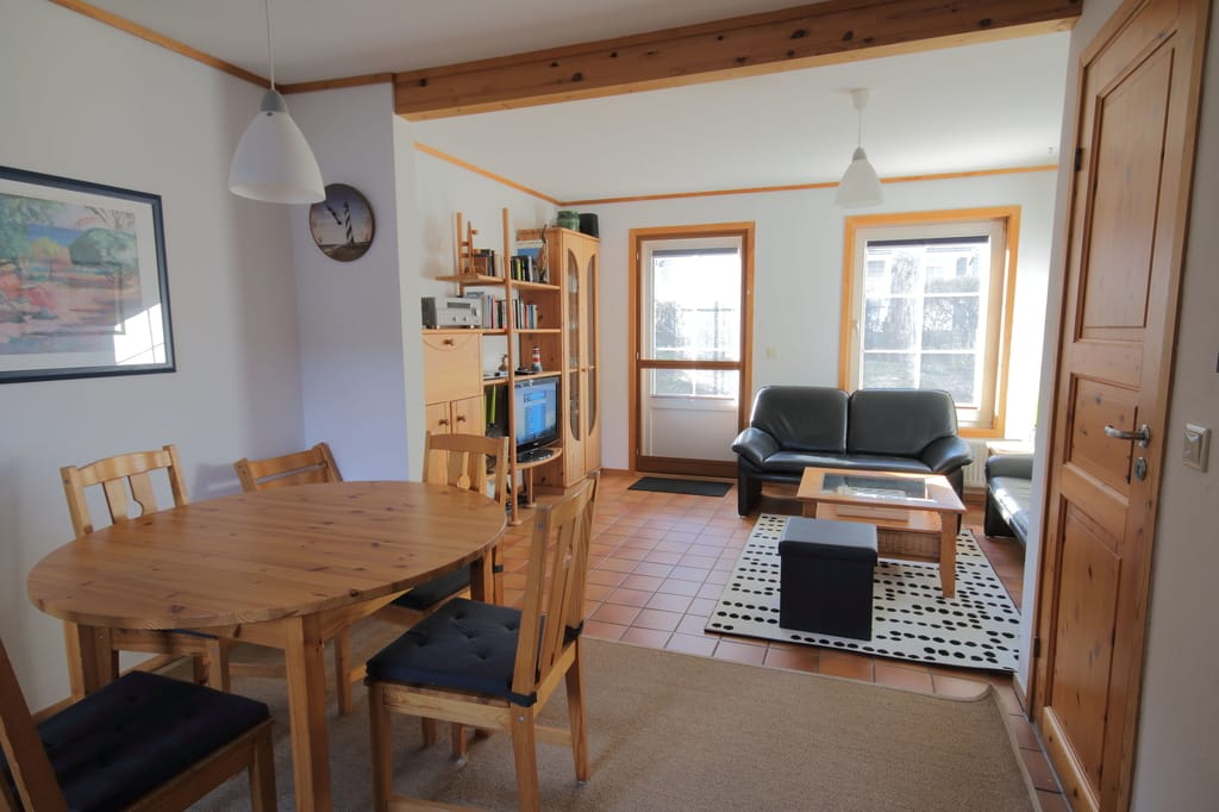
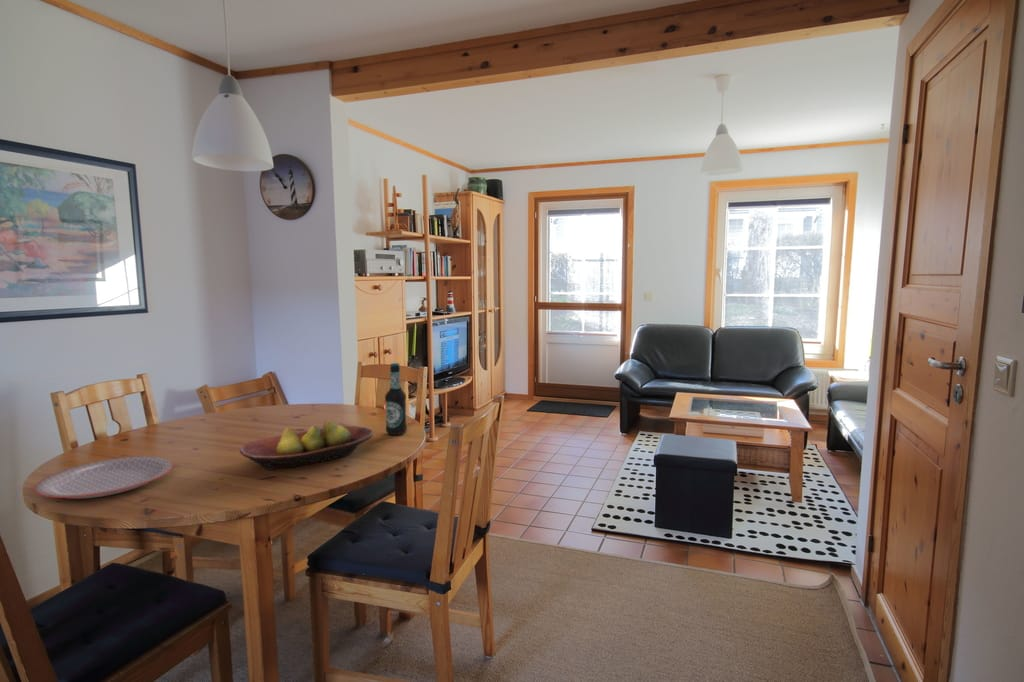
+ plate [33,455,174,500]
+ bottle [384,362,408,436]
+ fruit bowl [239,420,375,471]
